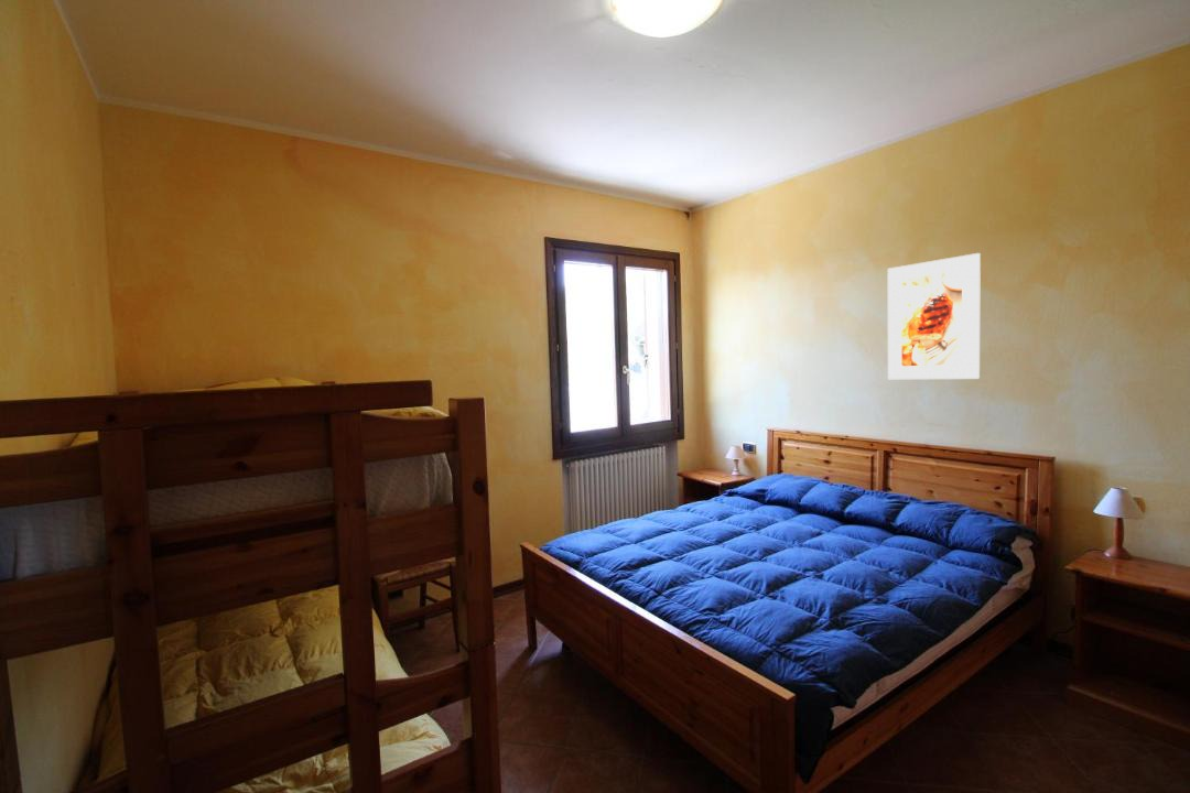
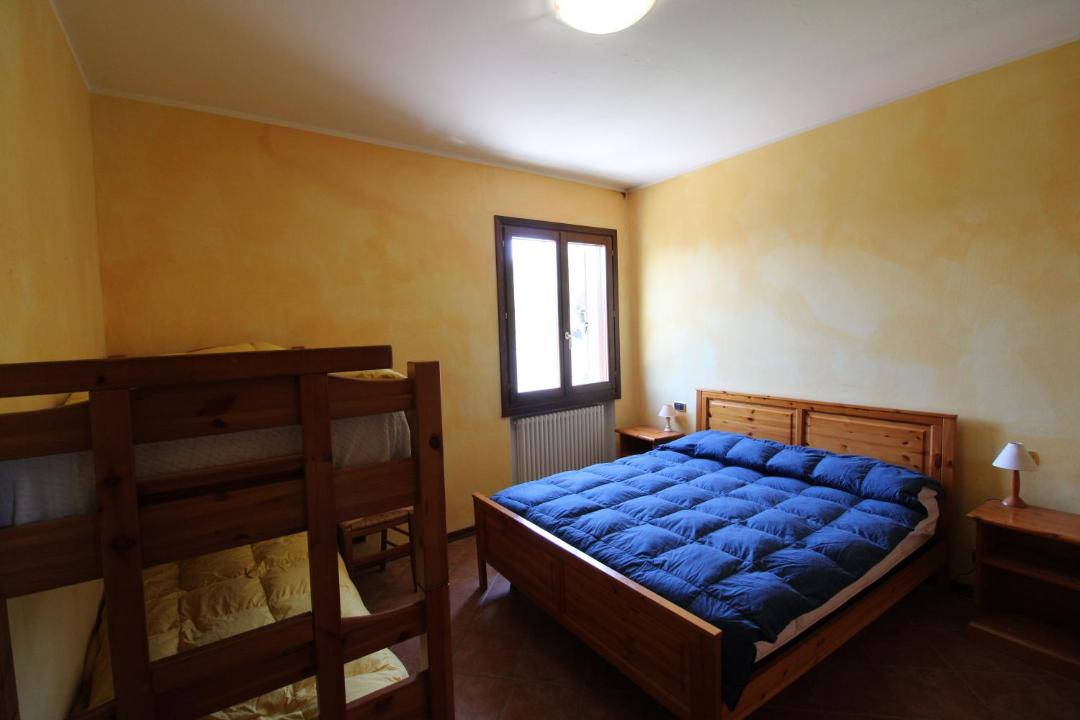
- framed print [887,252,982,380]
